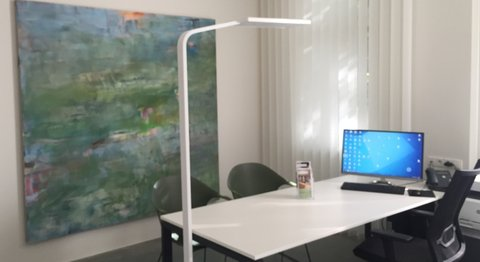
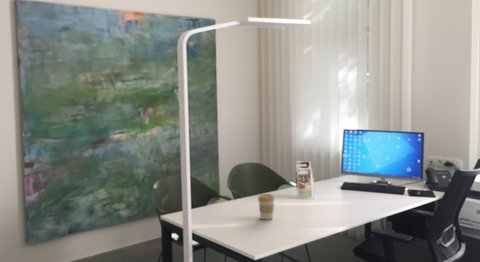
+ coffee cup [257,193,275,221]
